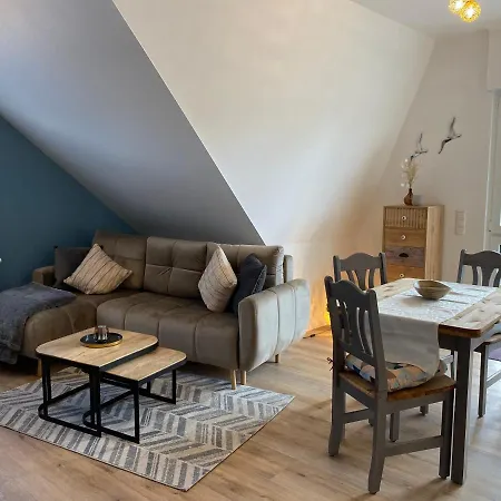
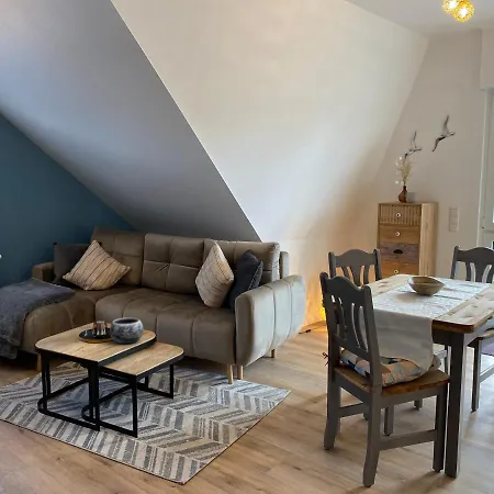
+ decorative bowl [109,317,145,345]
